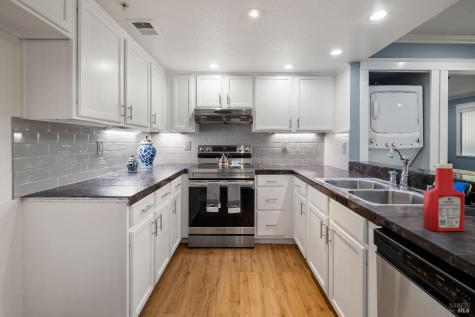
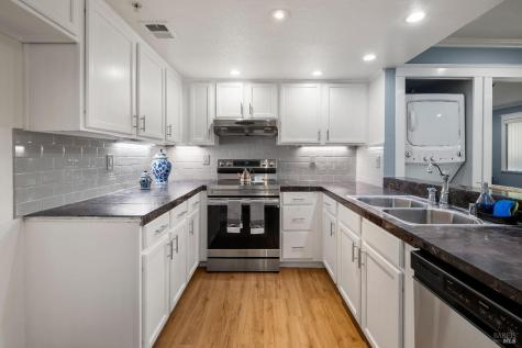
- soap bottle [422,163,466,232]
